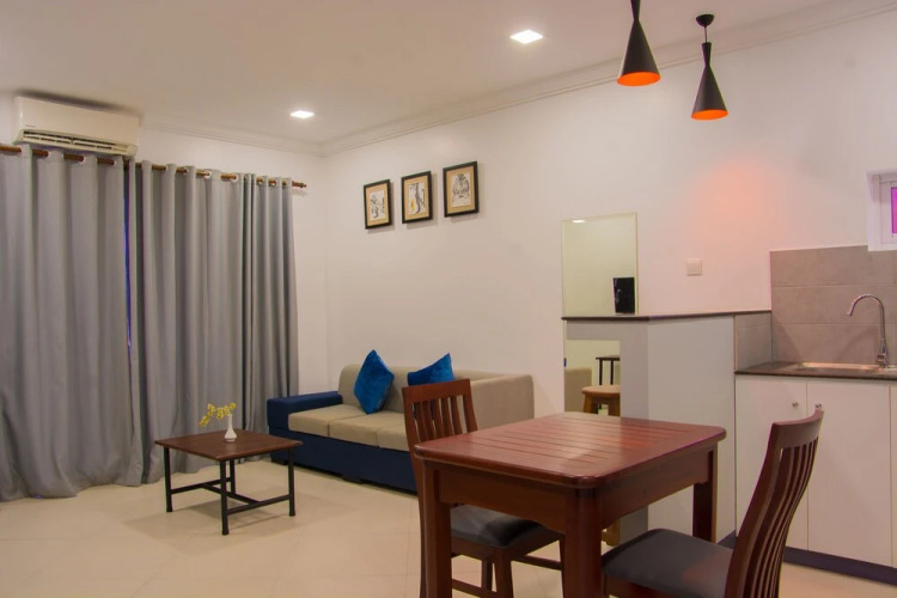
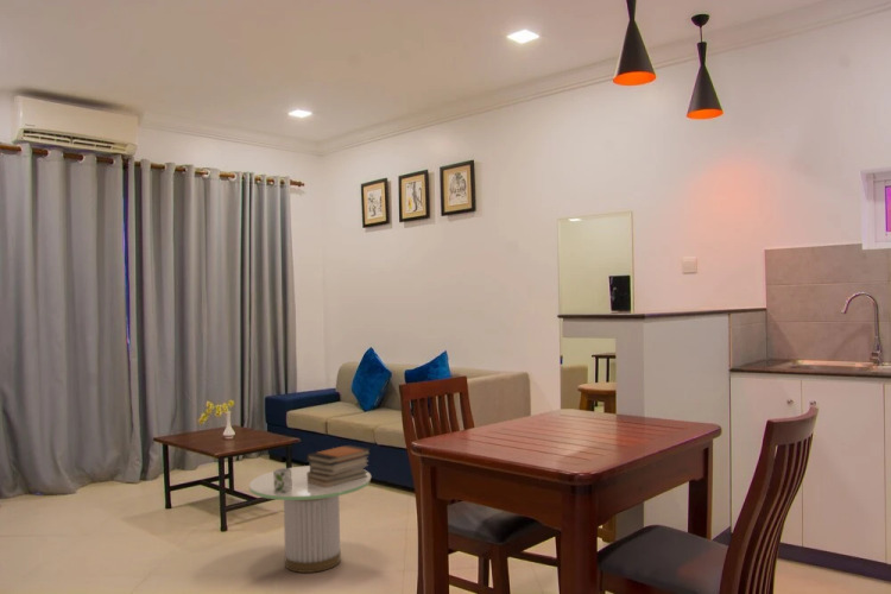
+ book stack [305,444,372,487]
+ side table [248,465,372,574]
+ mug [272,467,292,493]
